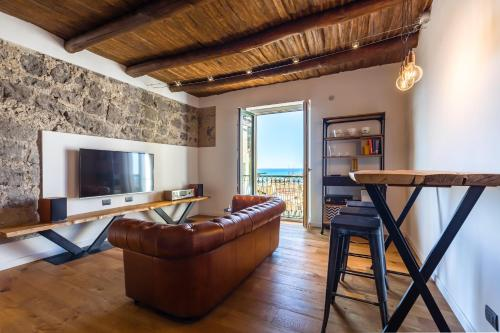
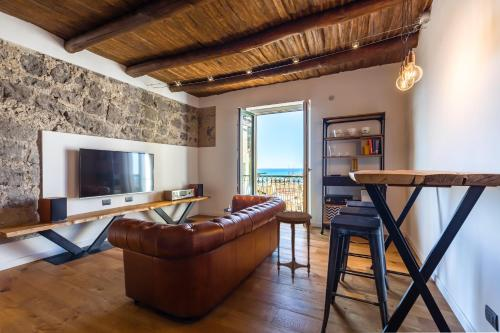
+ side table [274,210,313,284]
